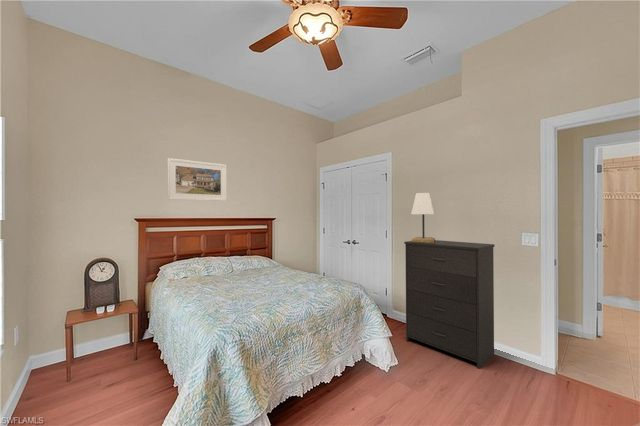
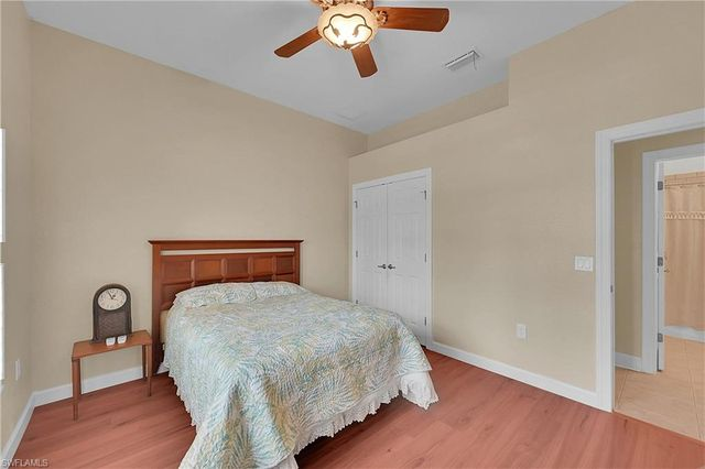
- lamp [410,192,436,243]
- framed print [167,157,228,202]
- dresser [403,239,496,370]
